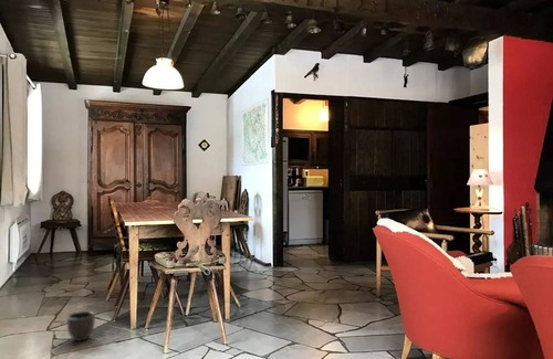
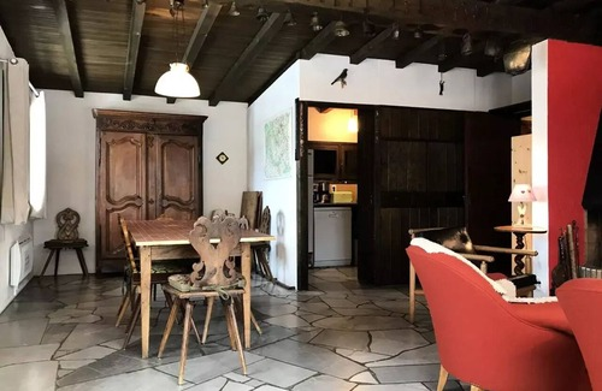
- planter [66,310,96,342]
